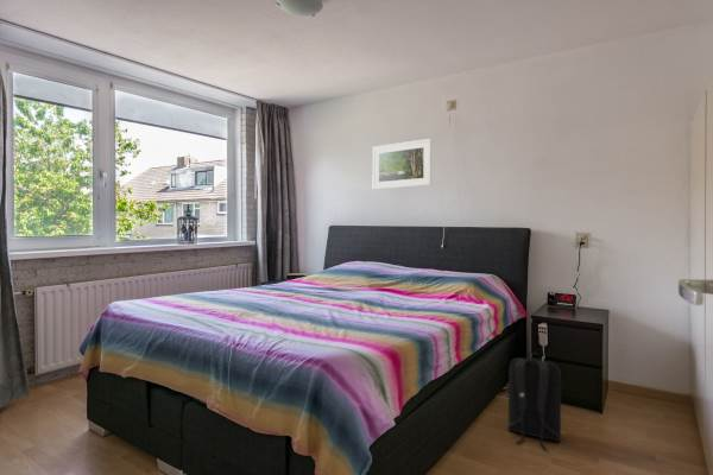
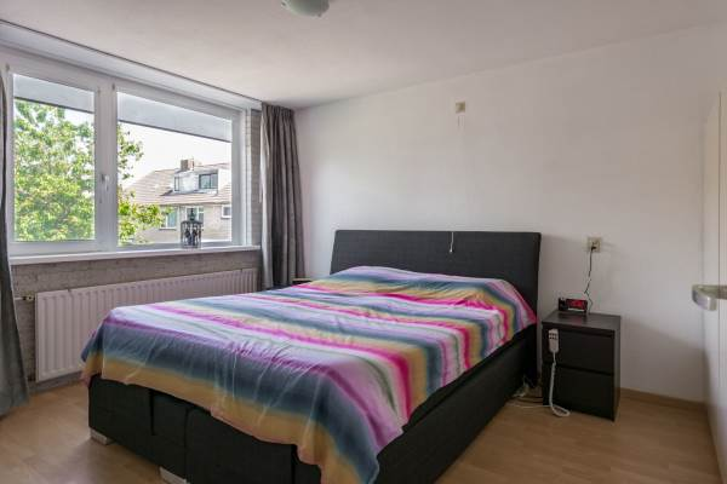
- backpack [507,352,562,451]
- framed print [371,138,433,191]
